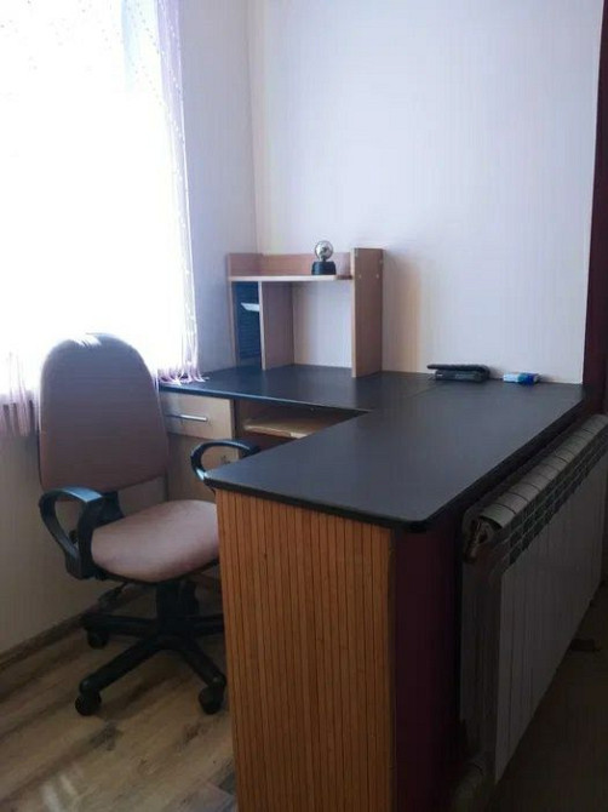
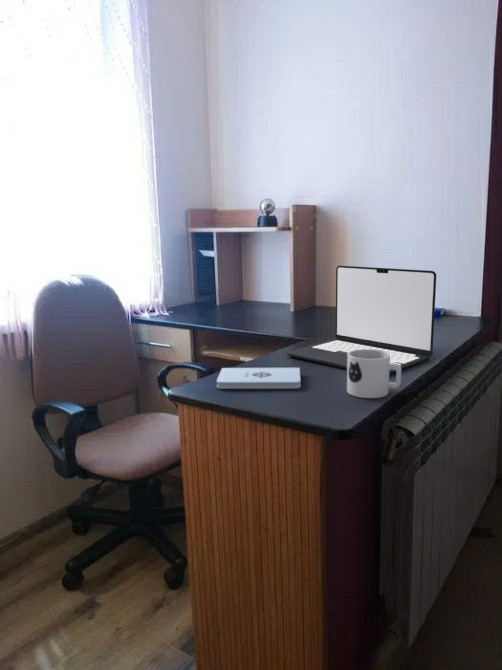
+ notepad [216,367,302,390]
+ laptop [286,265,437,376]
+ mug [346,349,402,399]
